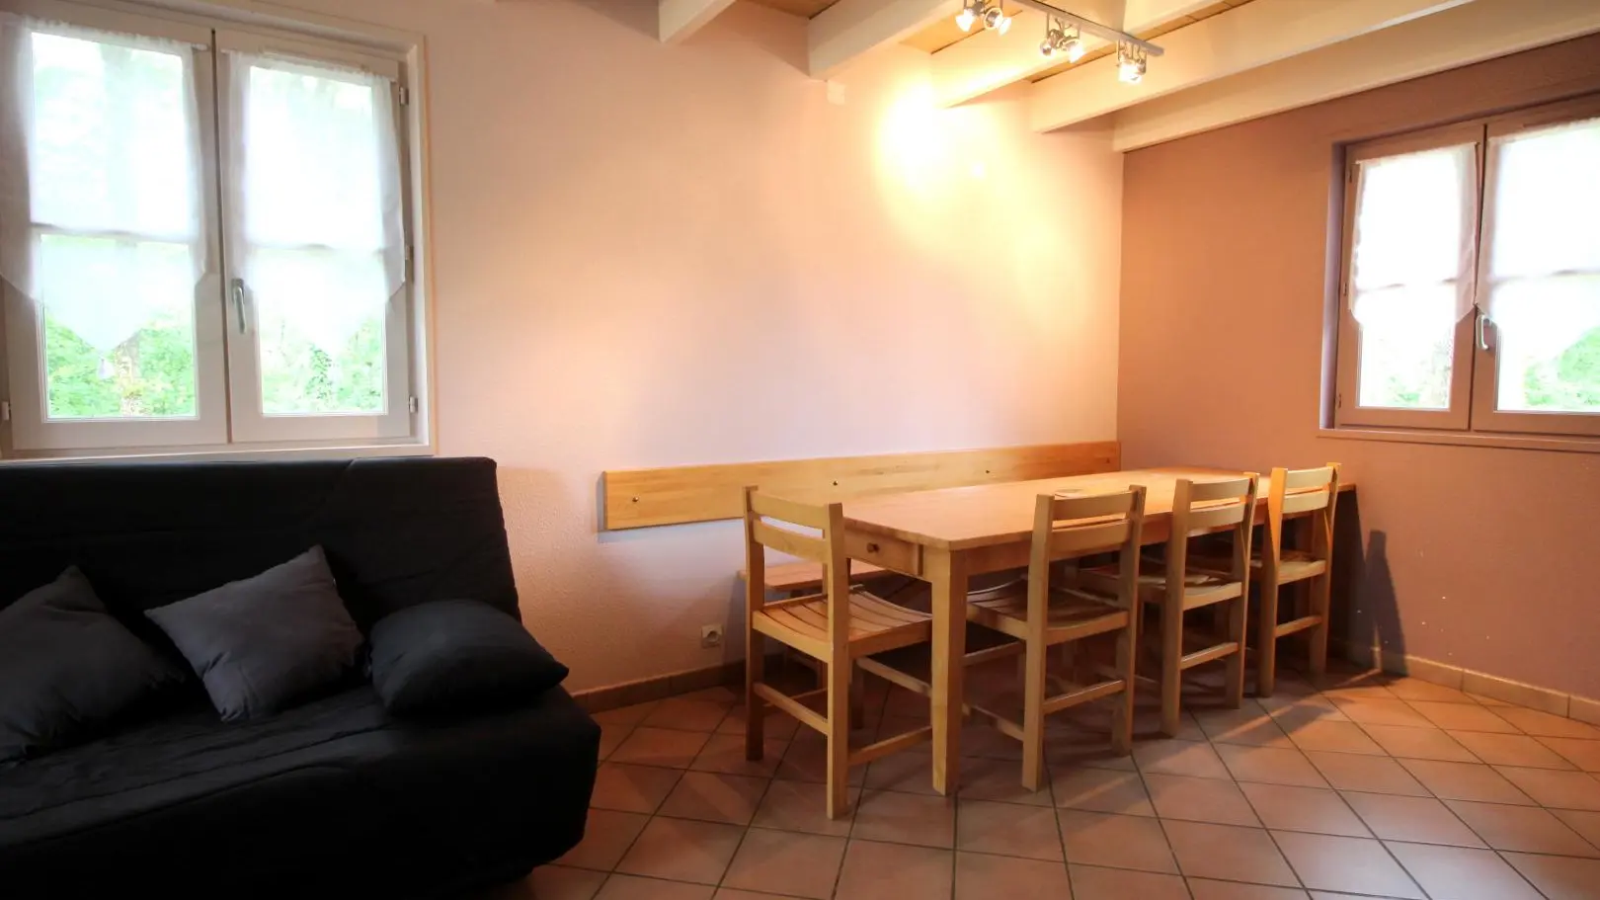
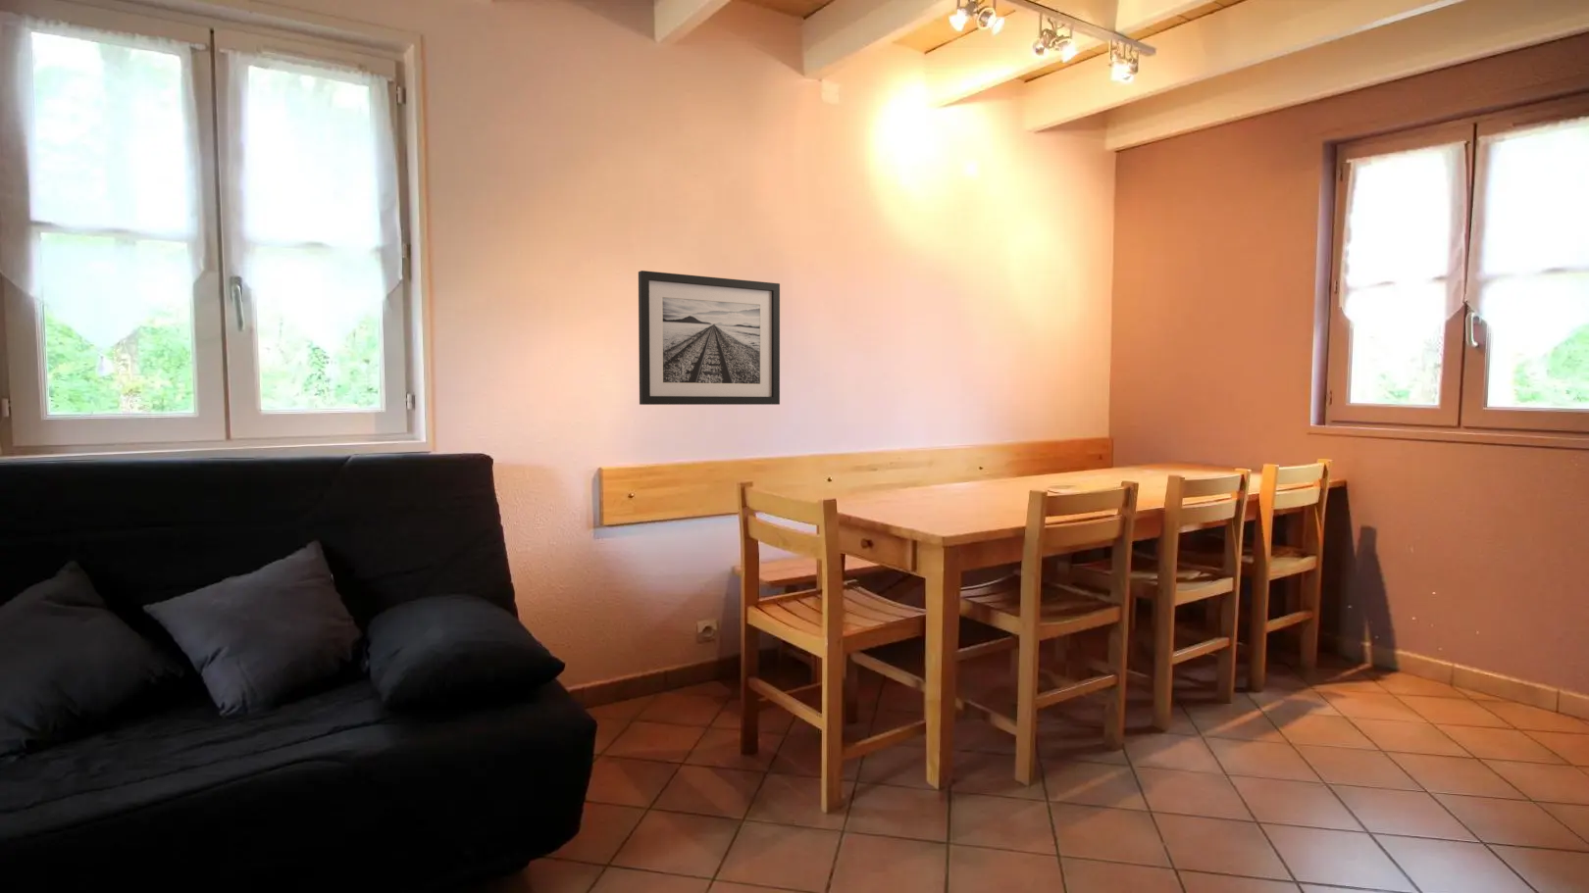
+ wall art [637,269,780,406]
